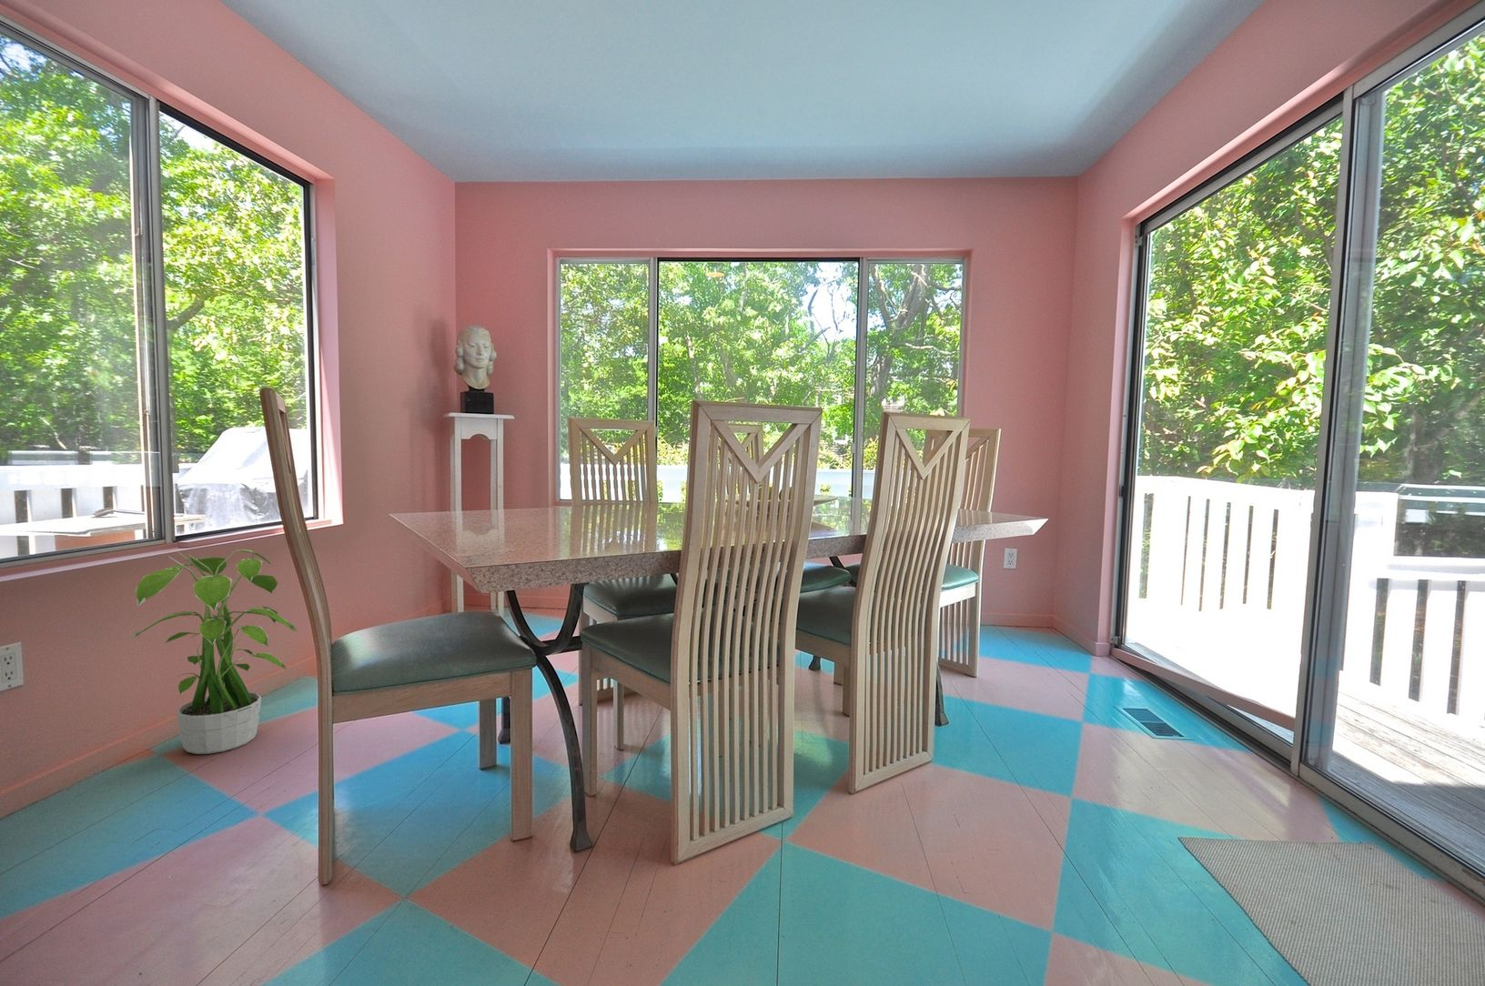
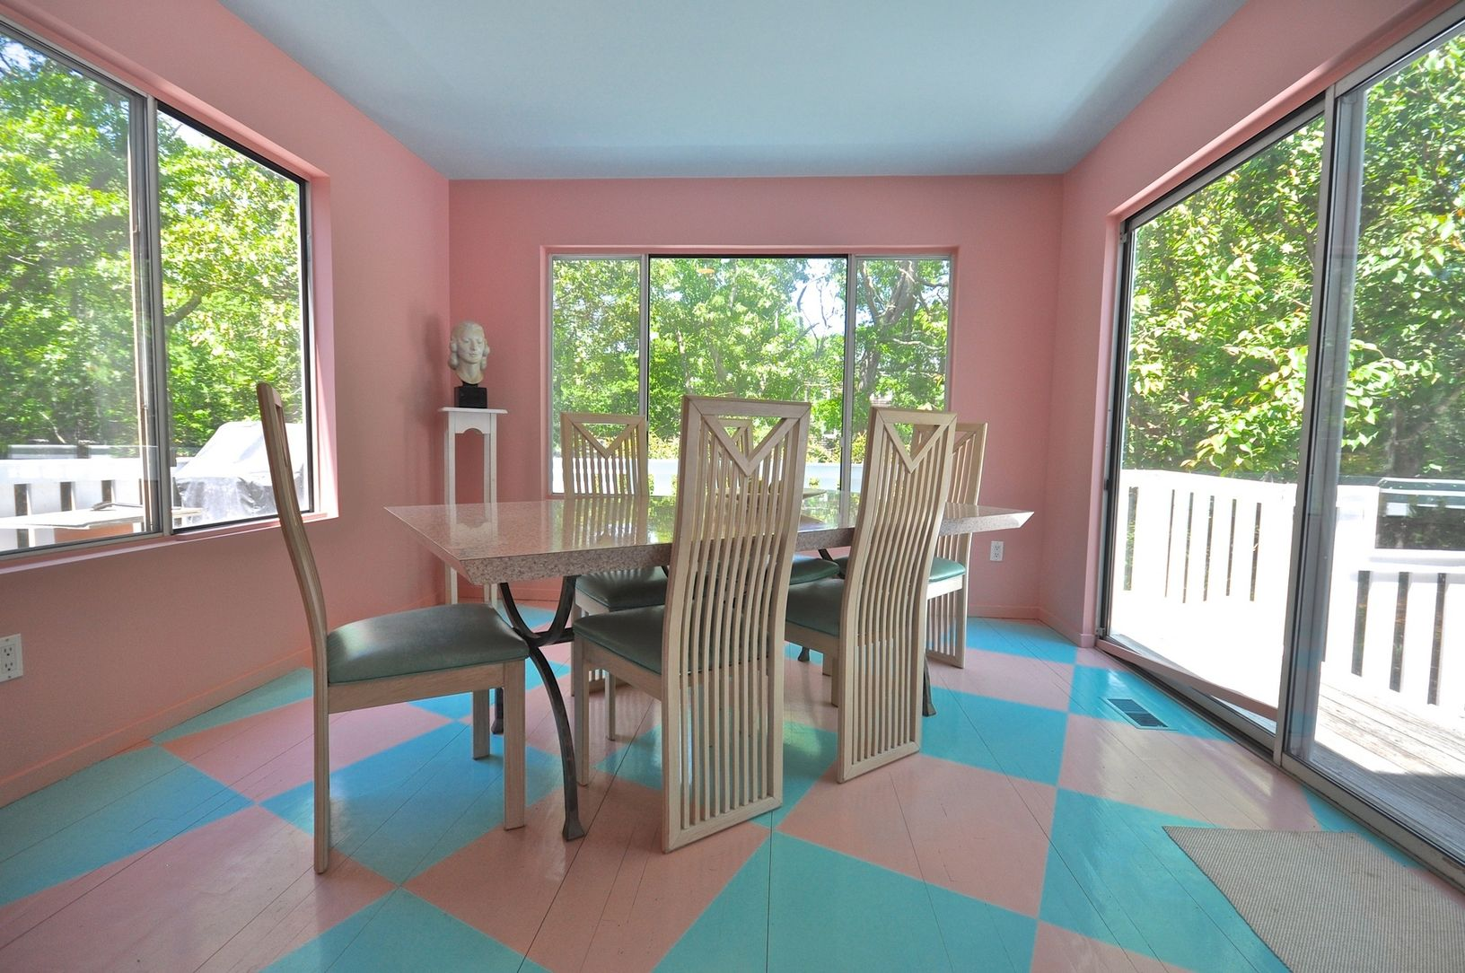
- potted plant [129,548,299,755]
